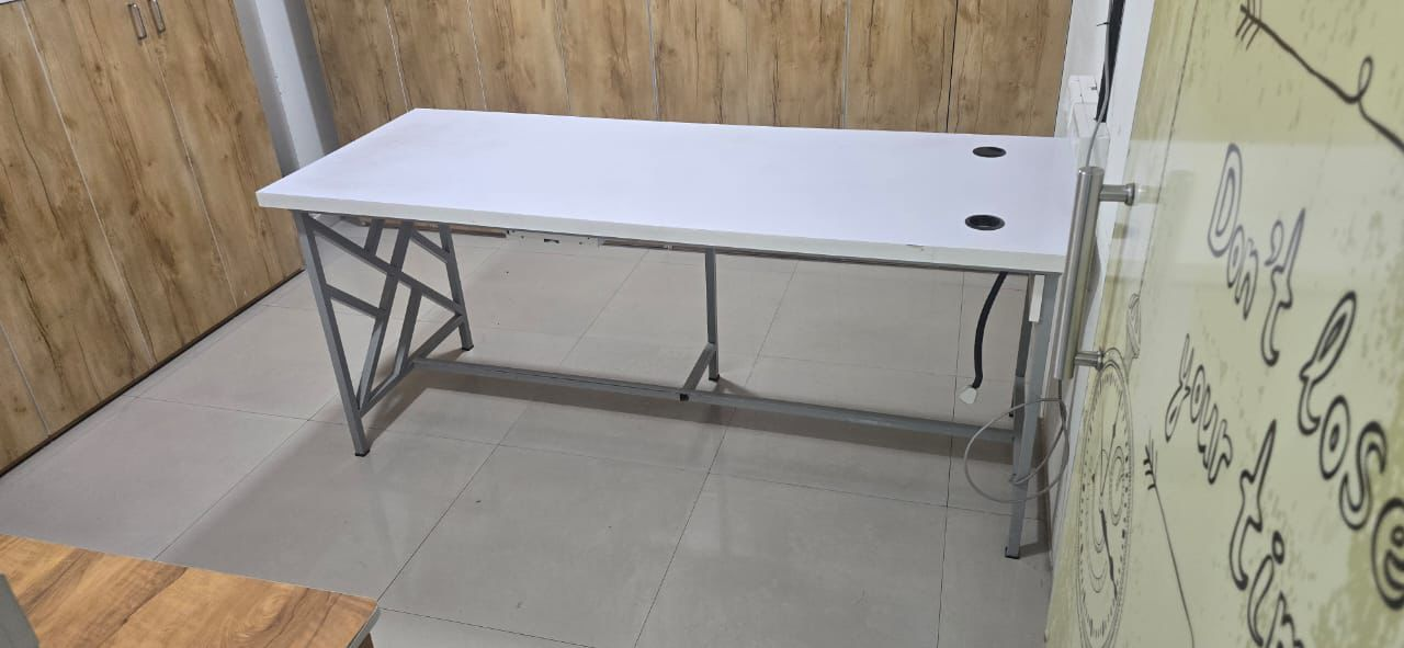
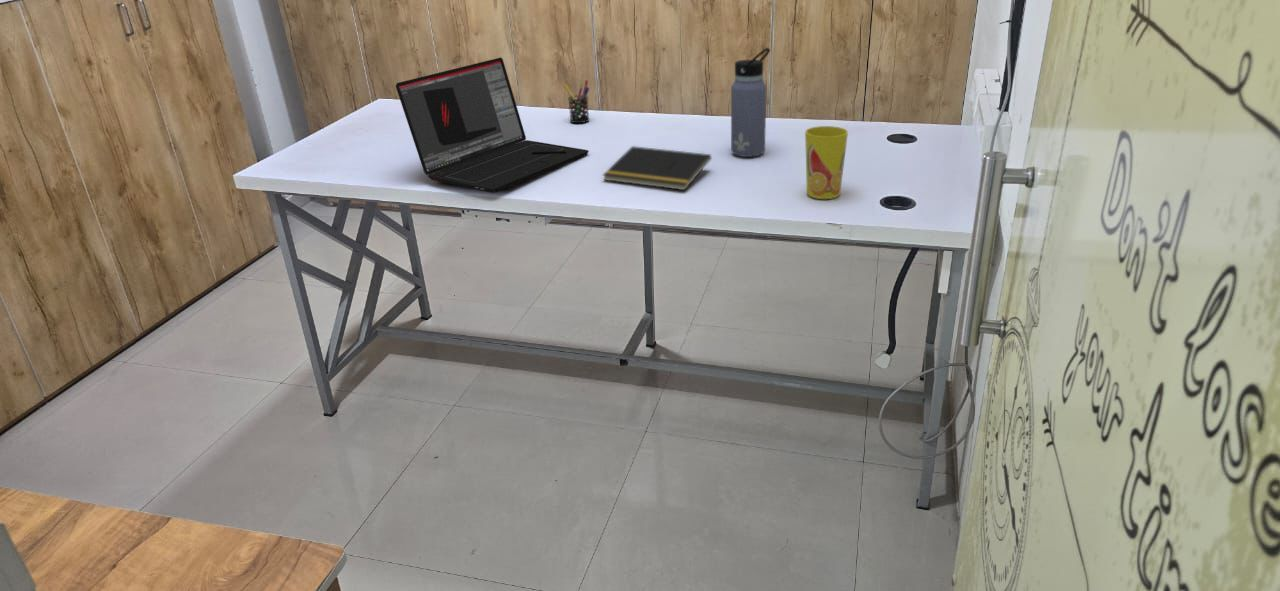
+ notepad [601,145,712,191]
+ cup [804,125,849,200]
+ pen holder [563,79,590,124]
+ water bottle [730,47,771,158]
+ laptop [395,57,590,194]
